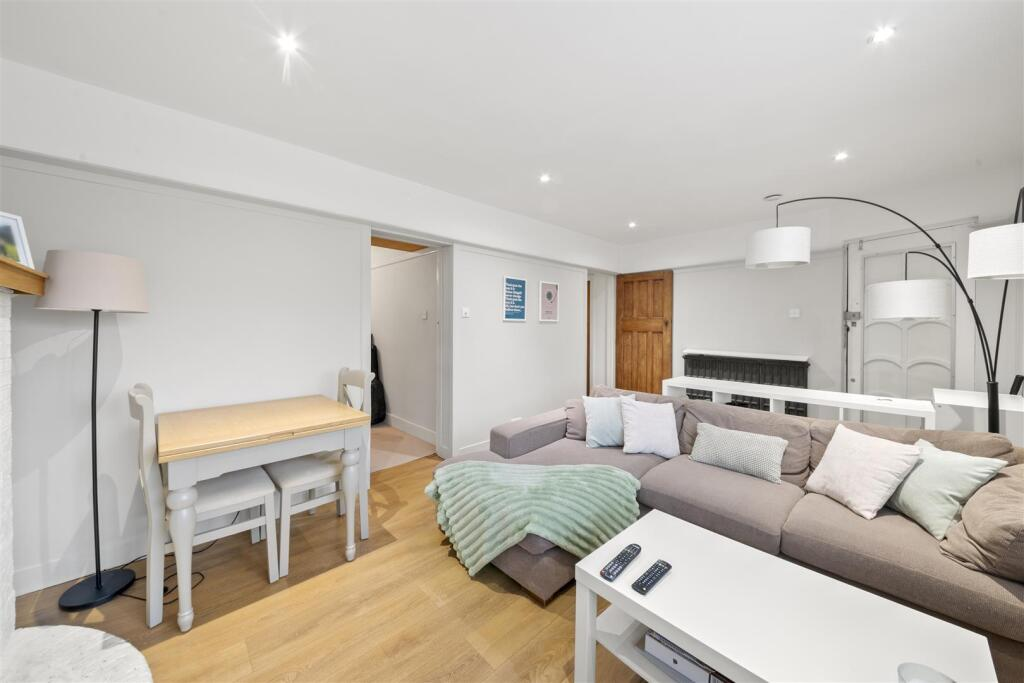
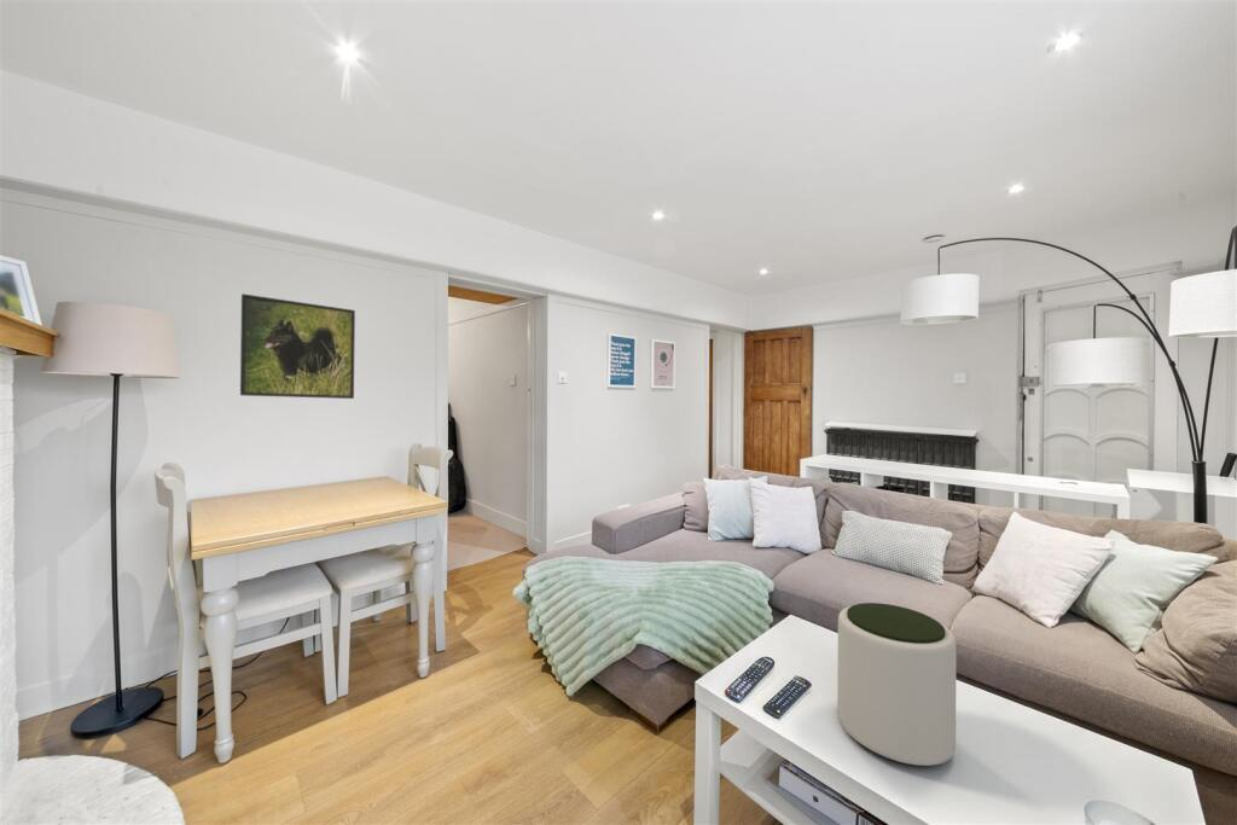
+ plant pot [836,602,958,767]
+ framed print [239,292,356,400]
